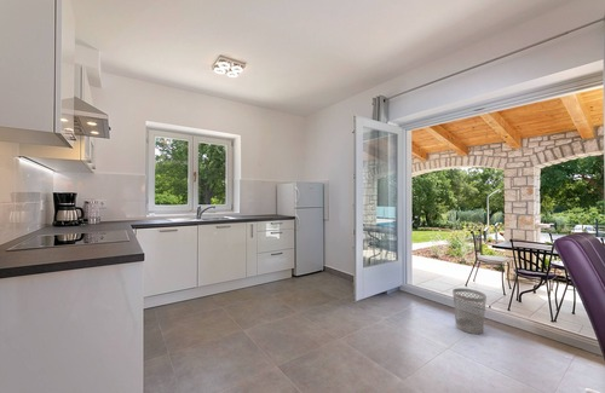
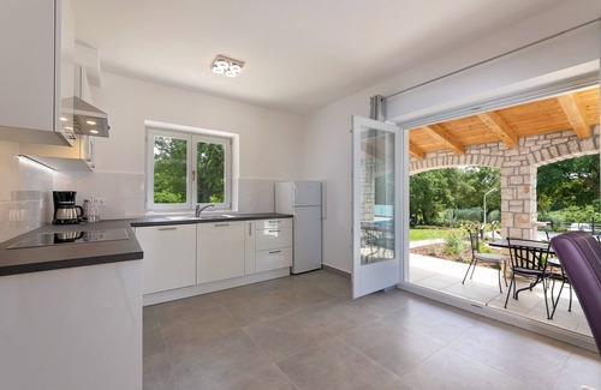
- wastebasket [451,287,488,335]
